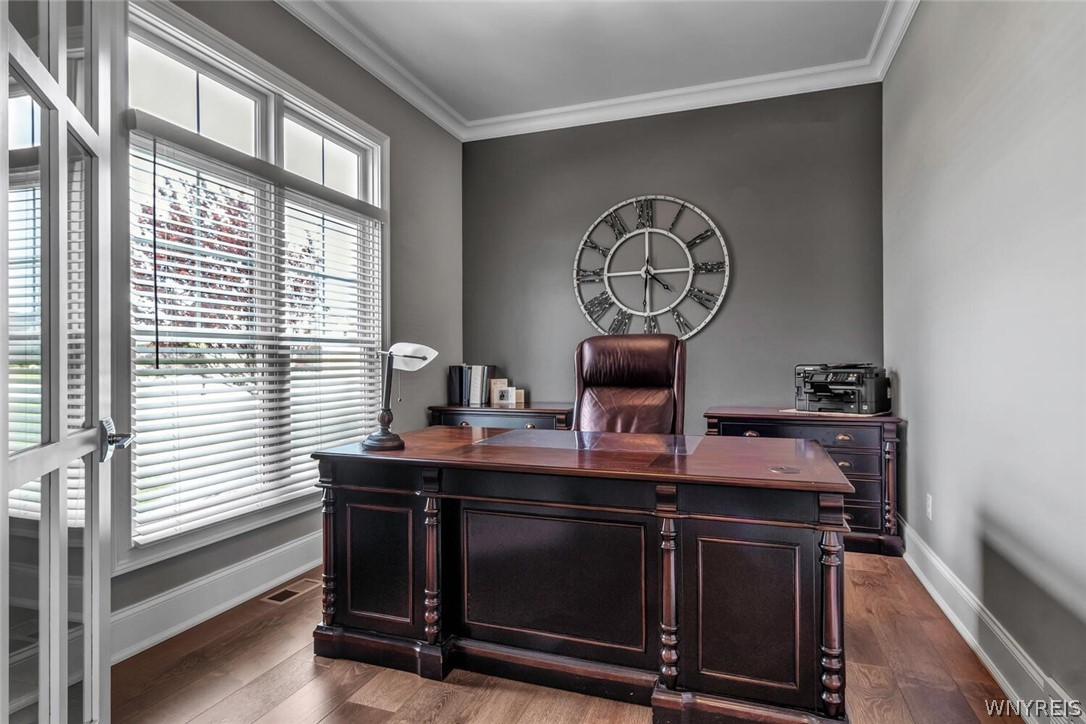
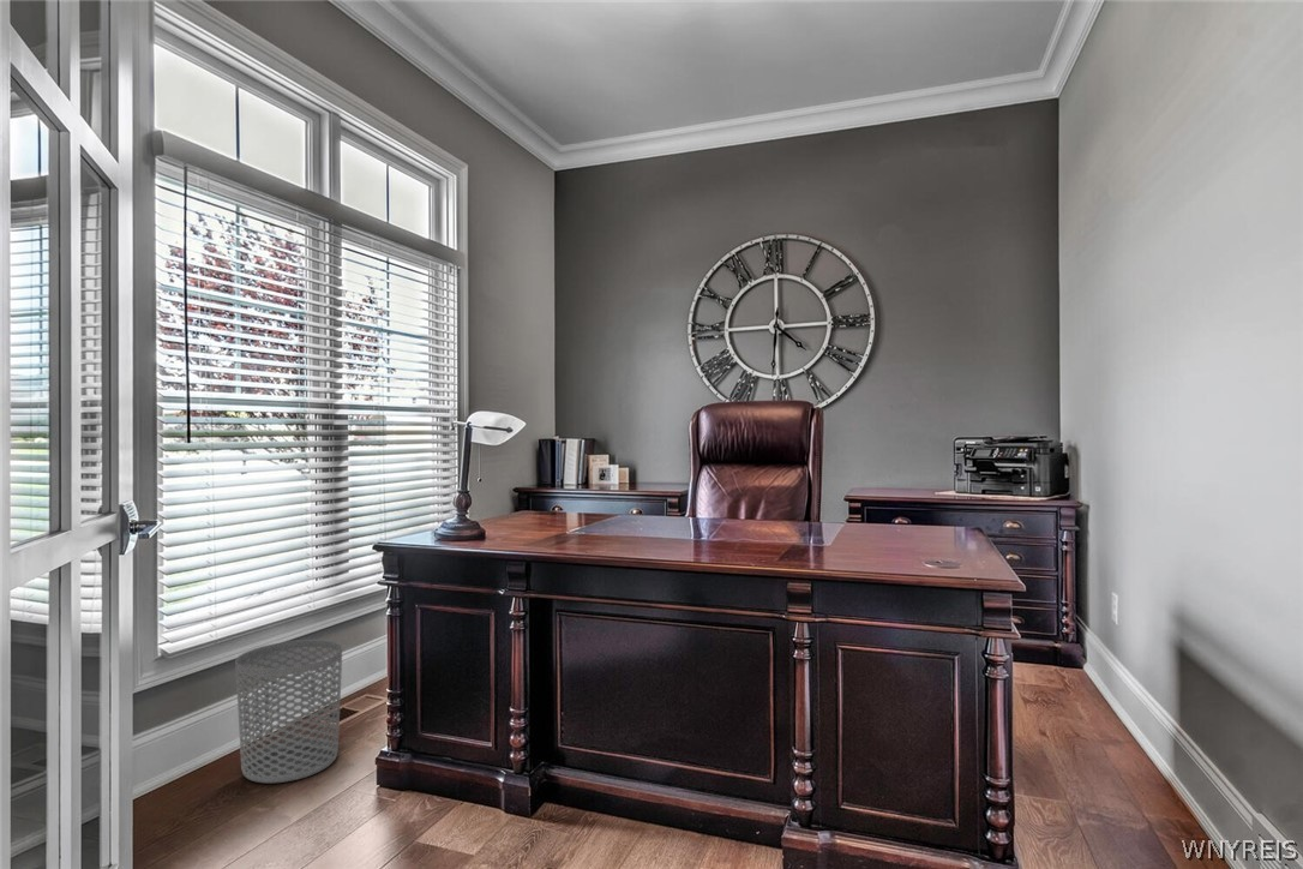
+ waste bin [234,639,343,784]
